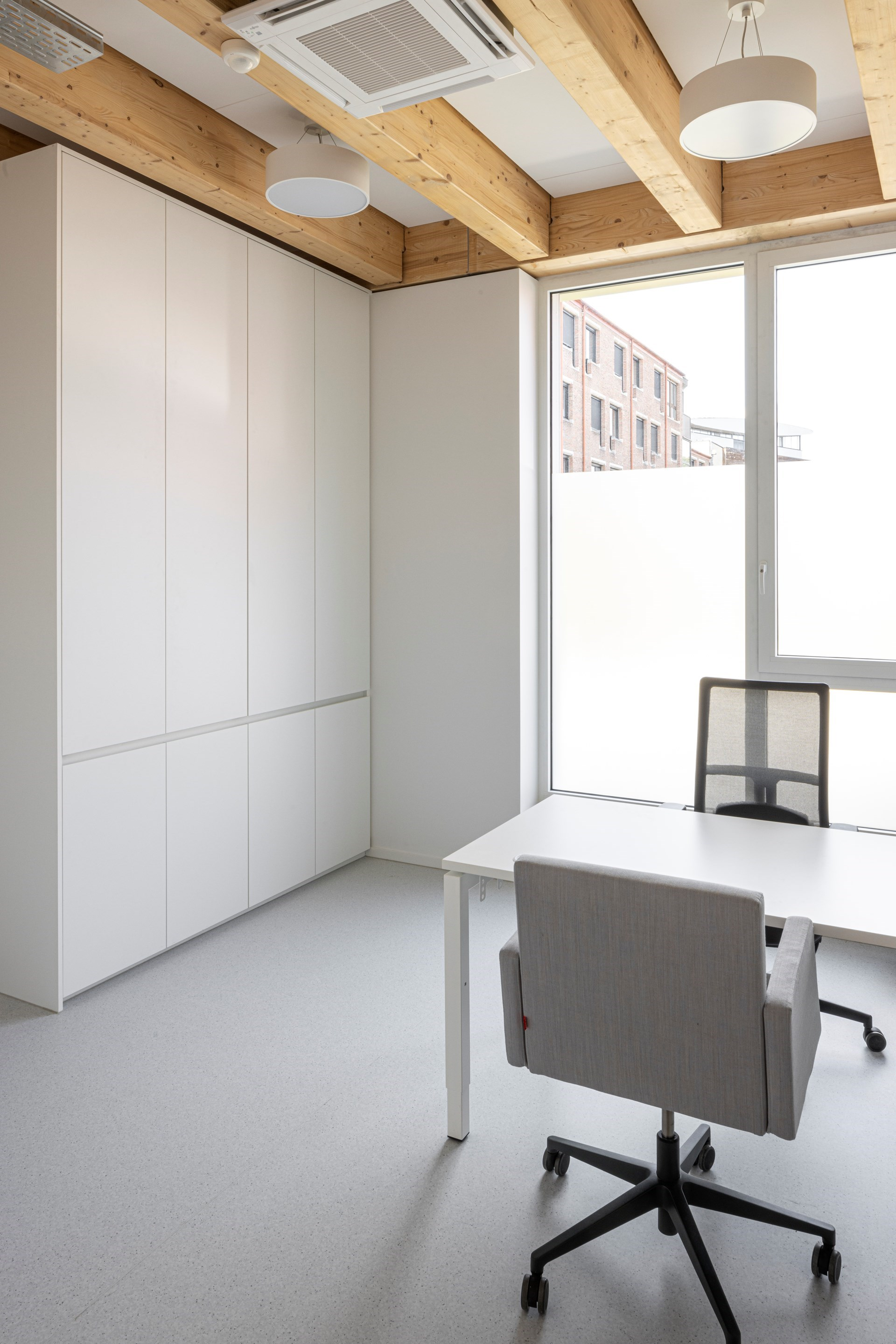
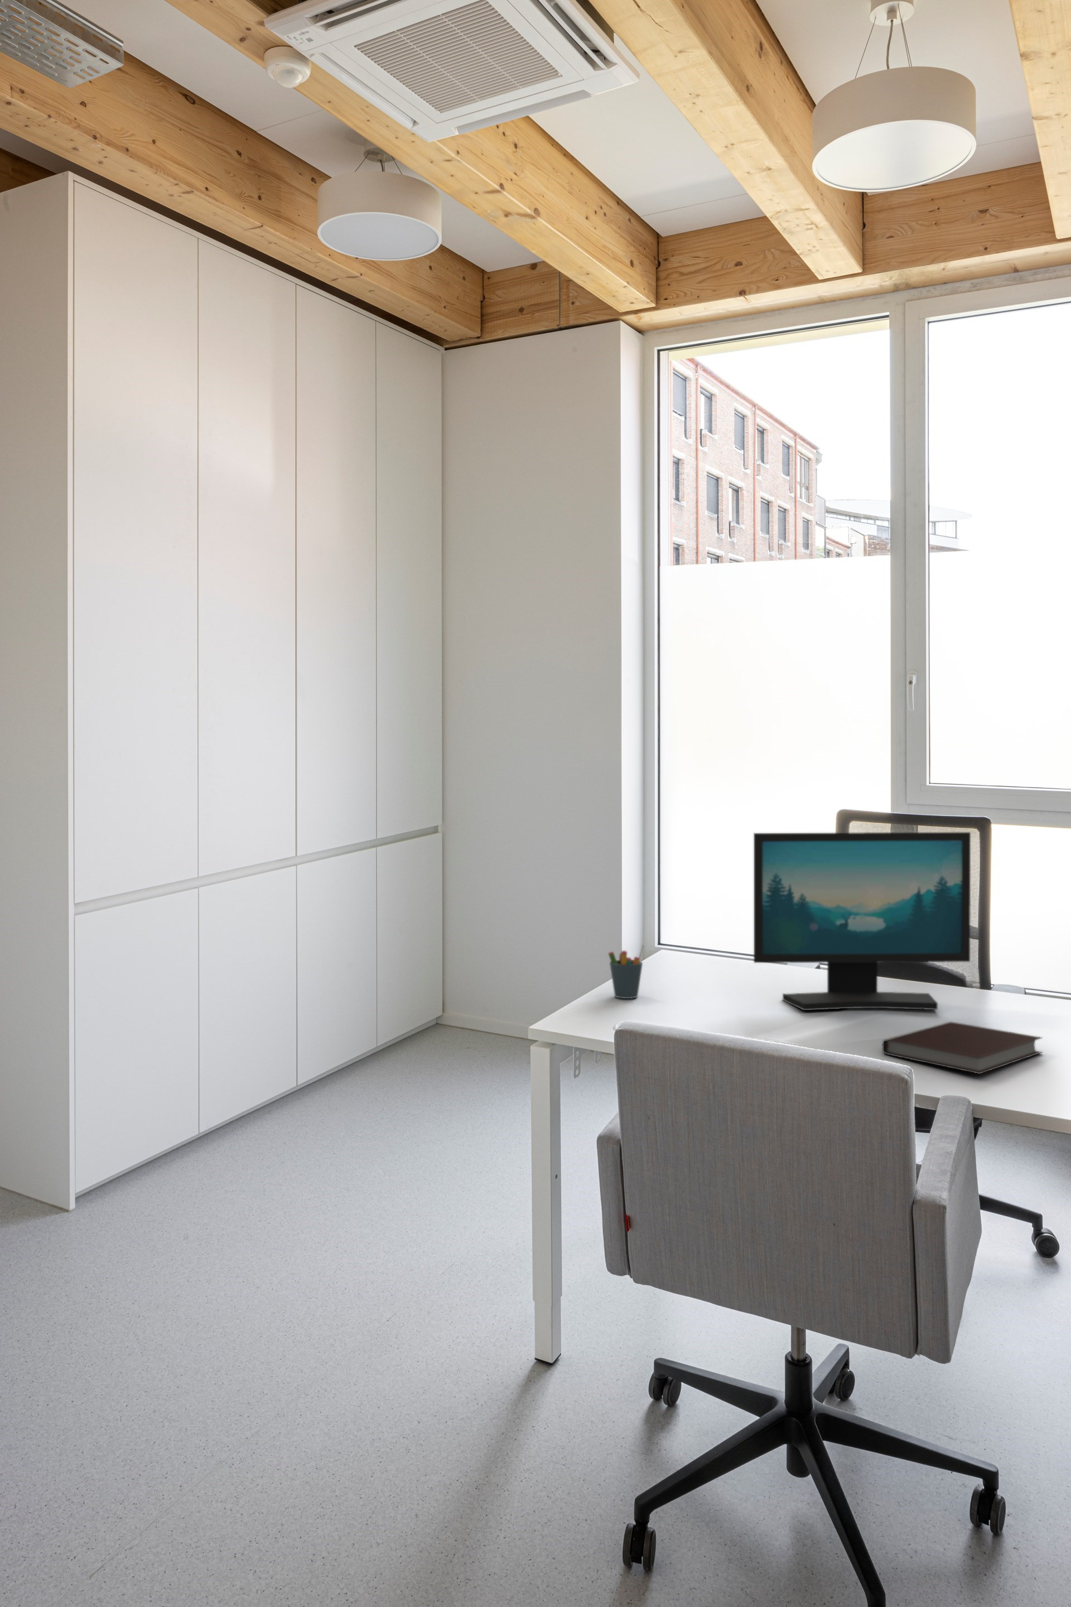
+ notebook [881,1021,1044,1075]
+ computer monitor [753,832,971,1010]
+ pen holder [607,943,644,1000]
